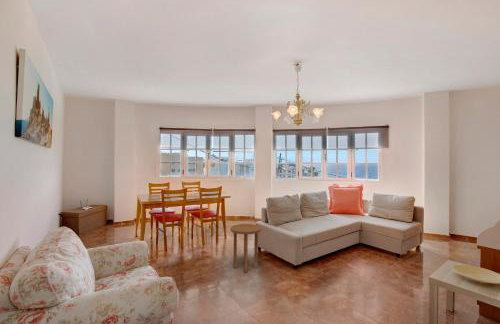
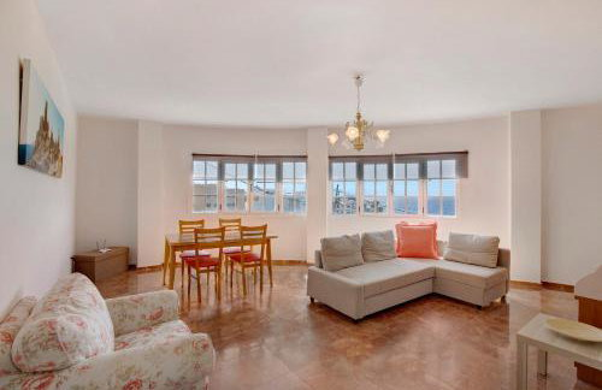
- side table [229,223,262,273]
